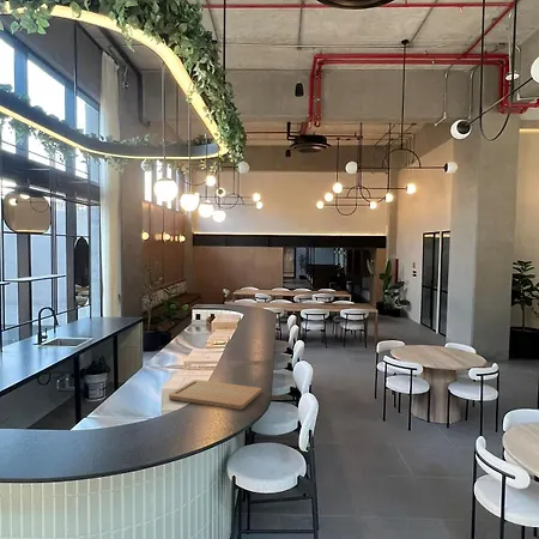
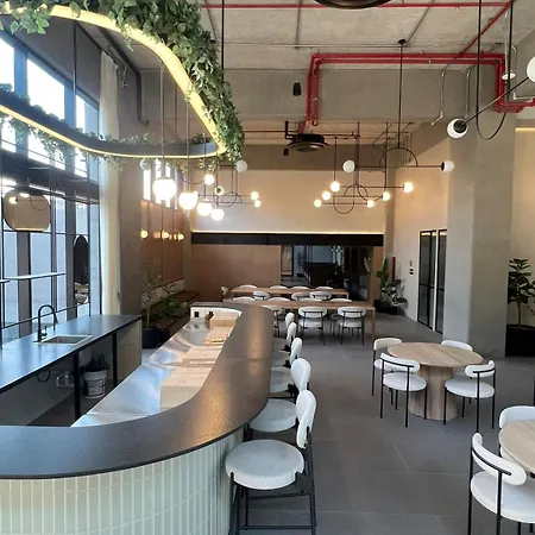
- cutting board [168,378,262,411]
